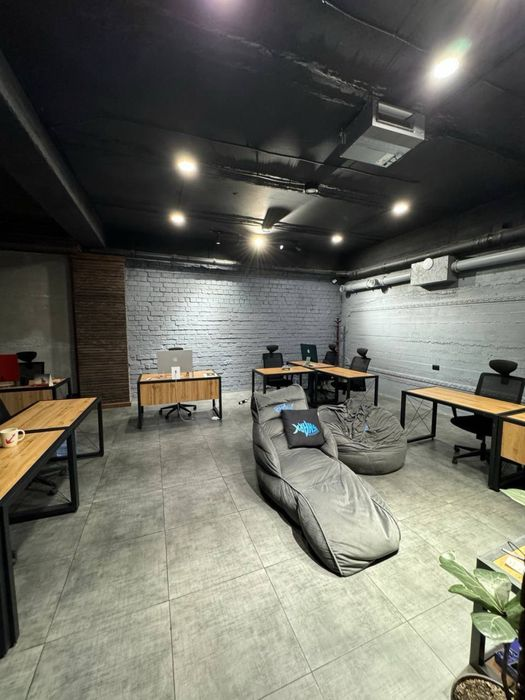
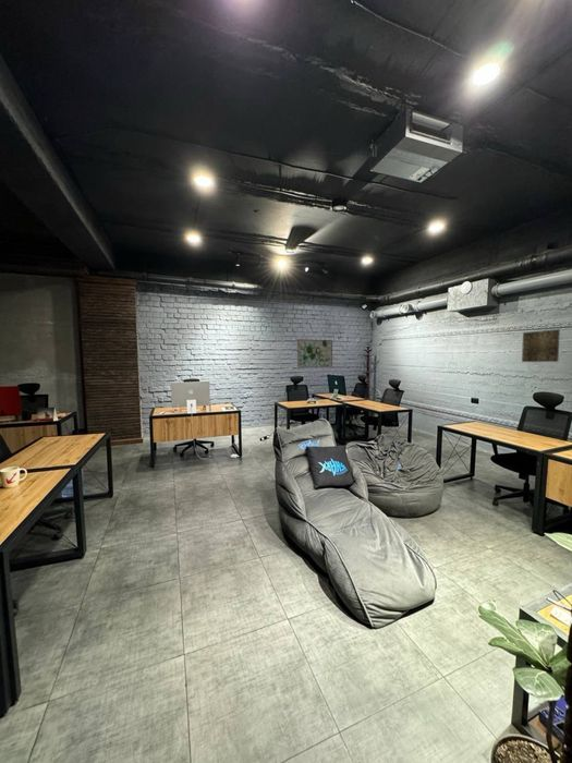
+ wall art [521,328,561,363]
+ wall art [296,338,333,368]
